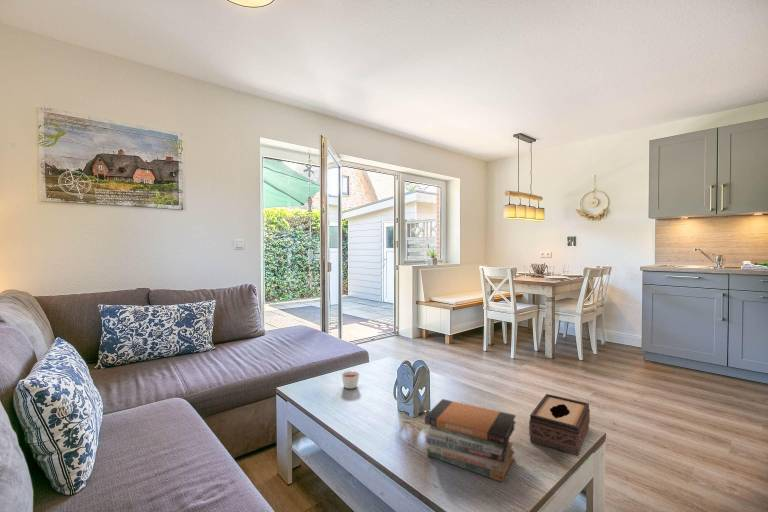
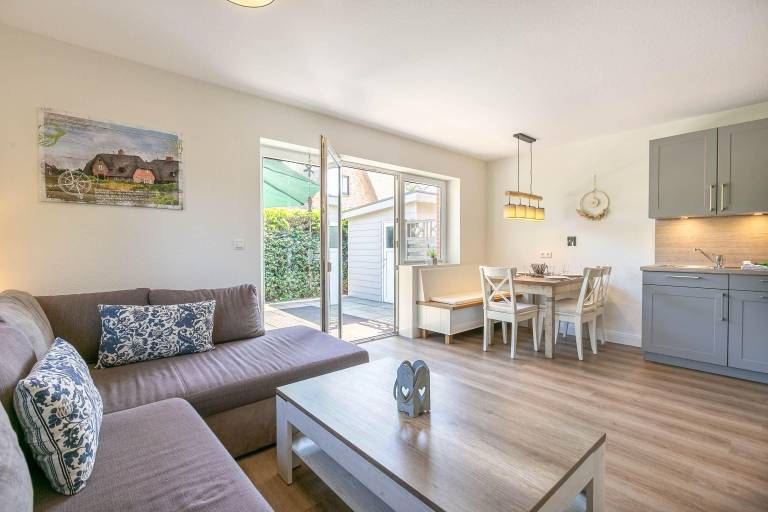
- book stack [424,398,517,483]
- candle [341,370,360,390]
- tissue box [528,393,591,457]
